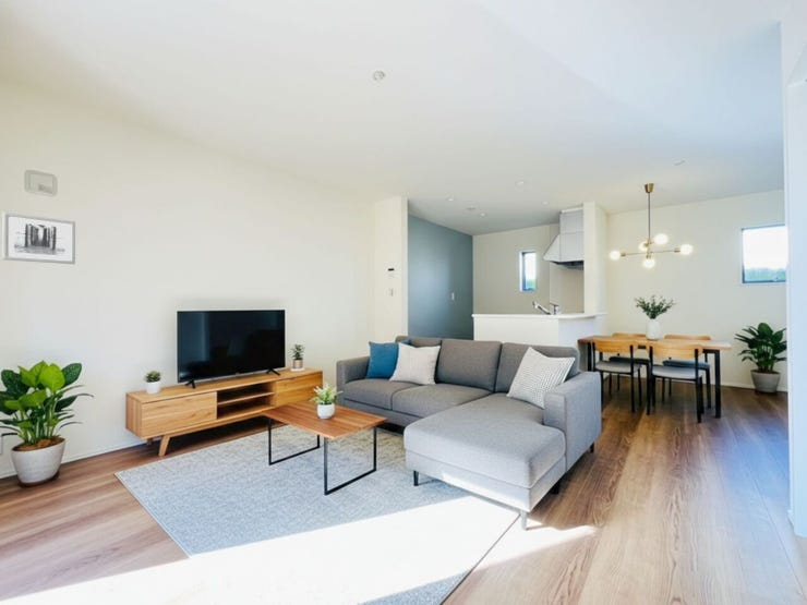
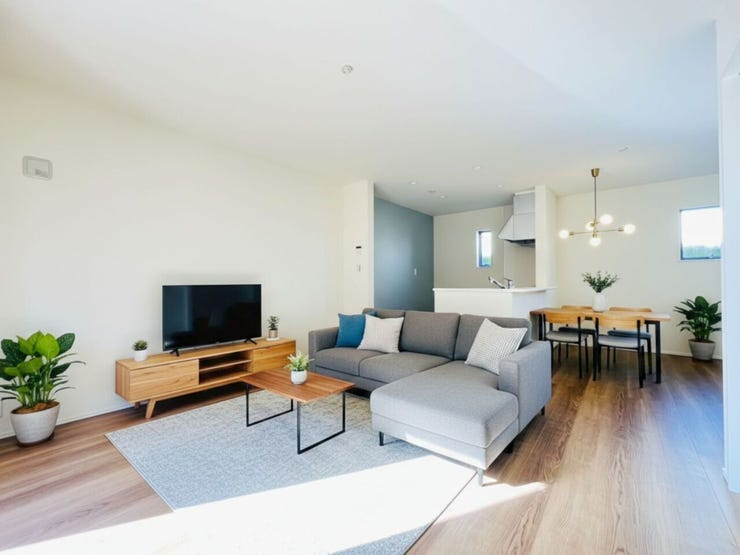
- wall art [1,210,76,265]
